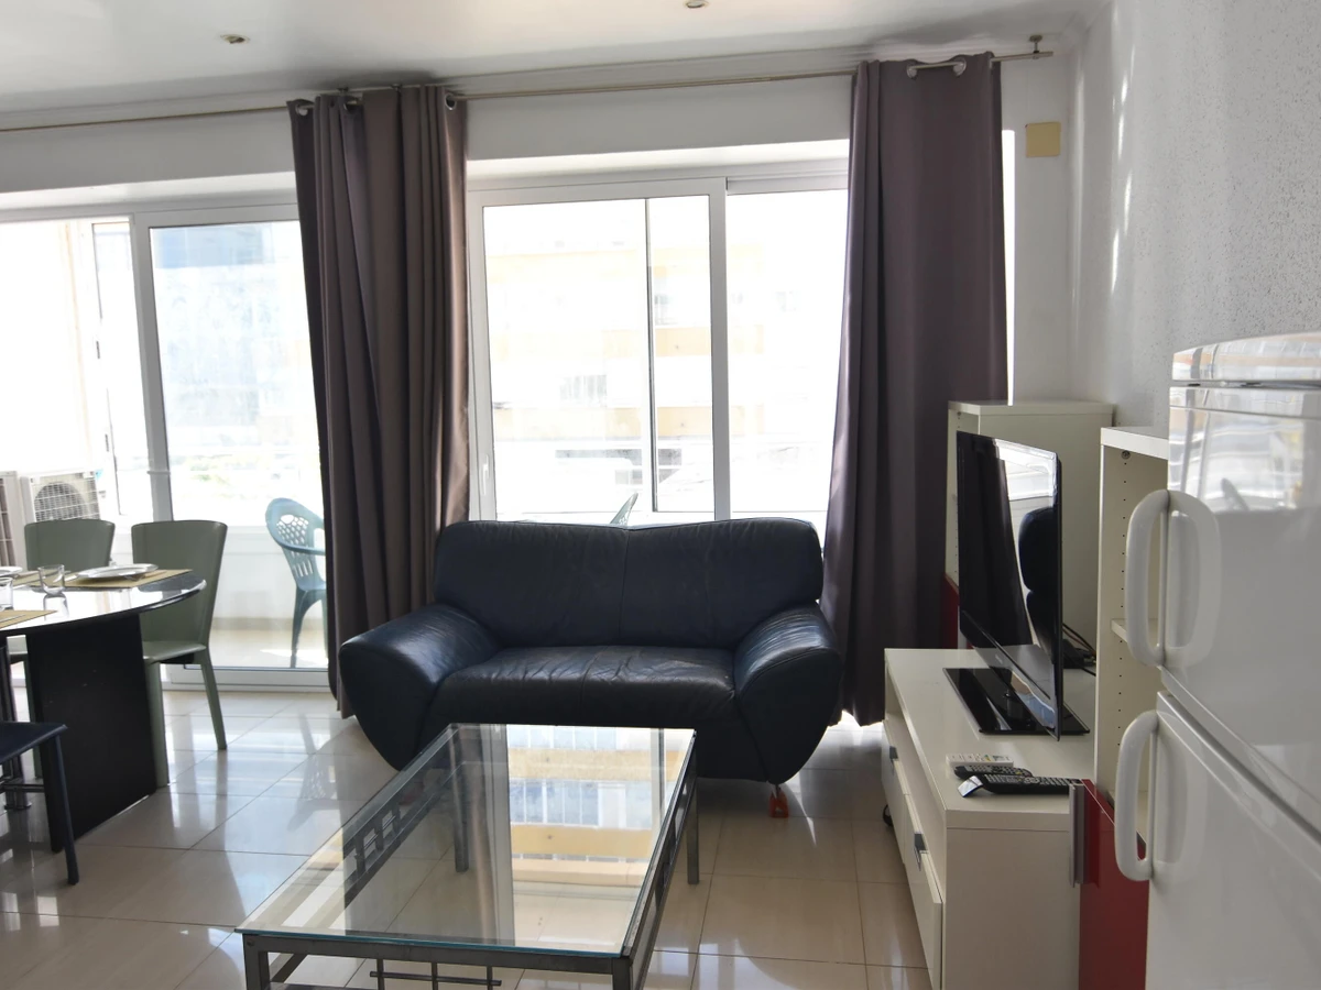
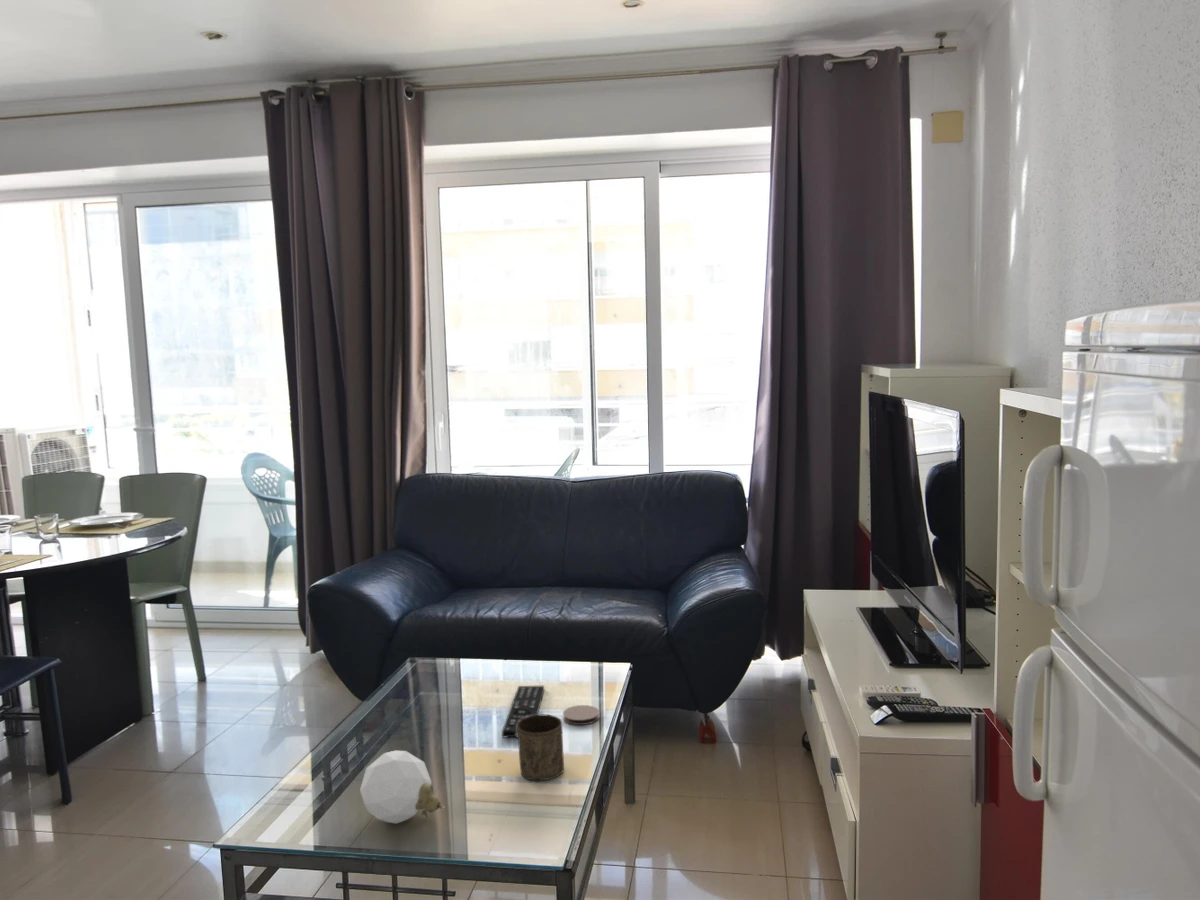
+ coaster [562,704,601,726]
+ cup [517,714,565,781]
+ remote control [501,685,545,738]
+ decorative egg [359,750,447,825]
